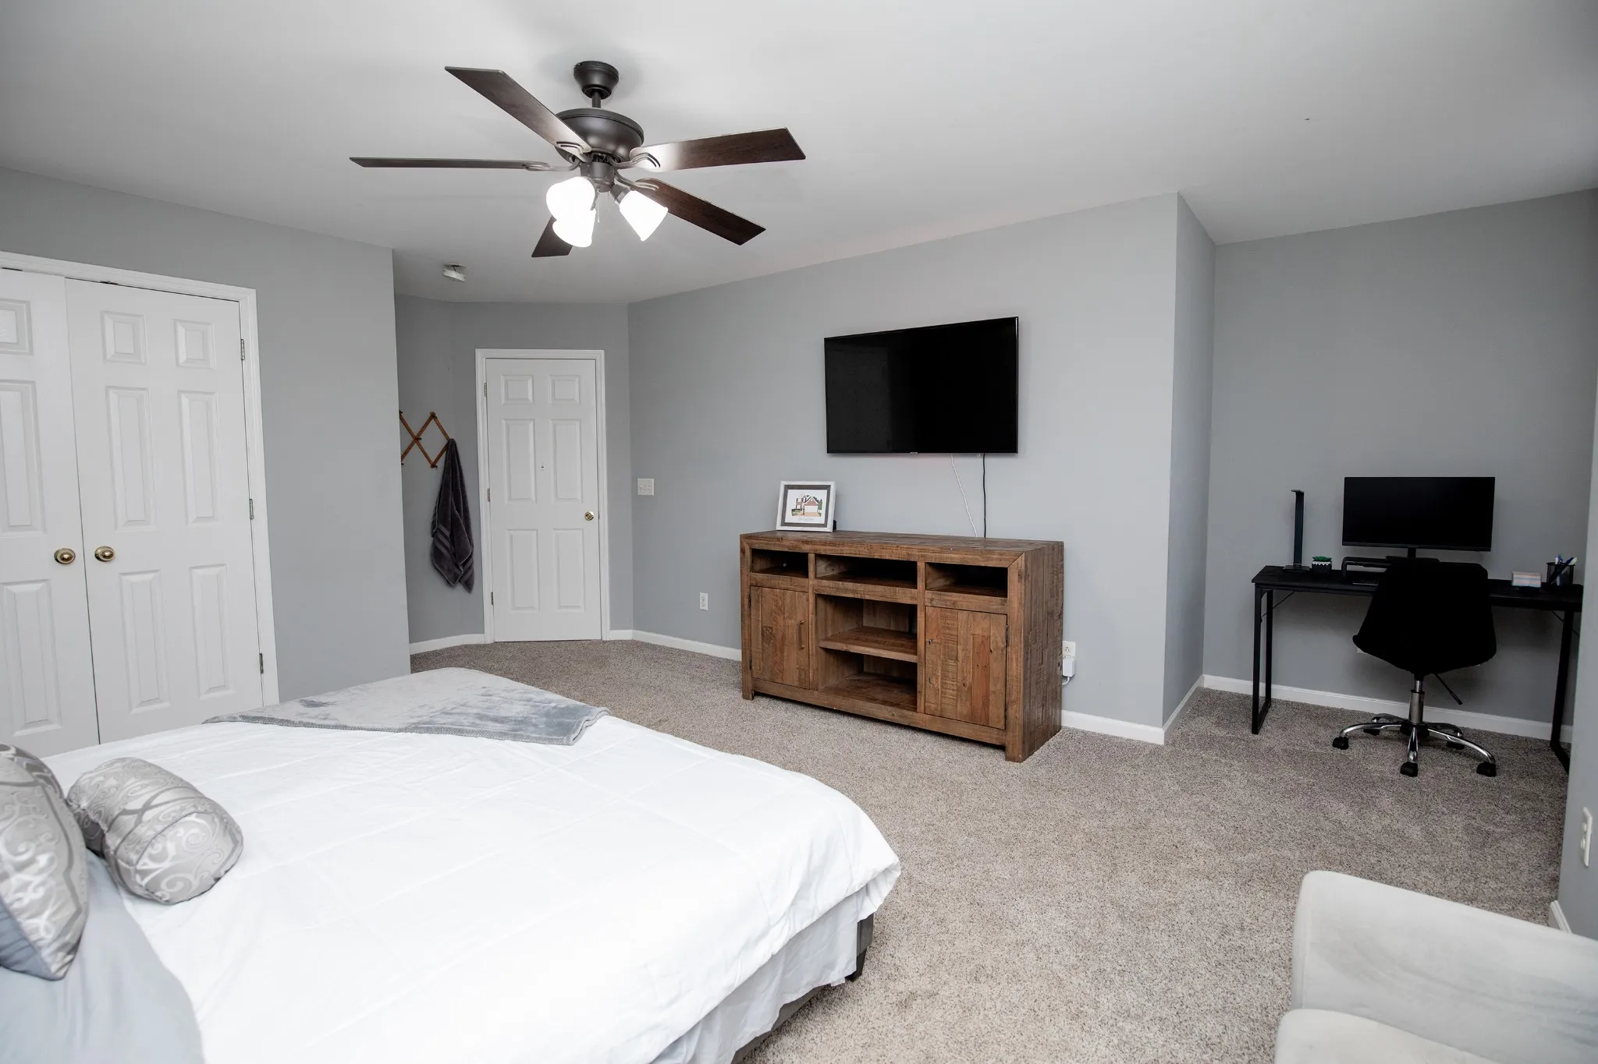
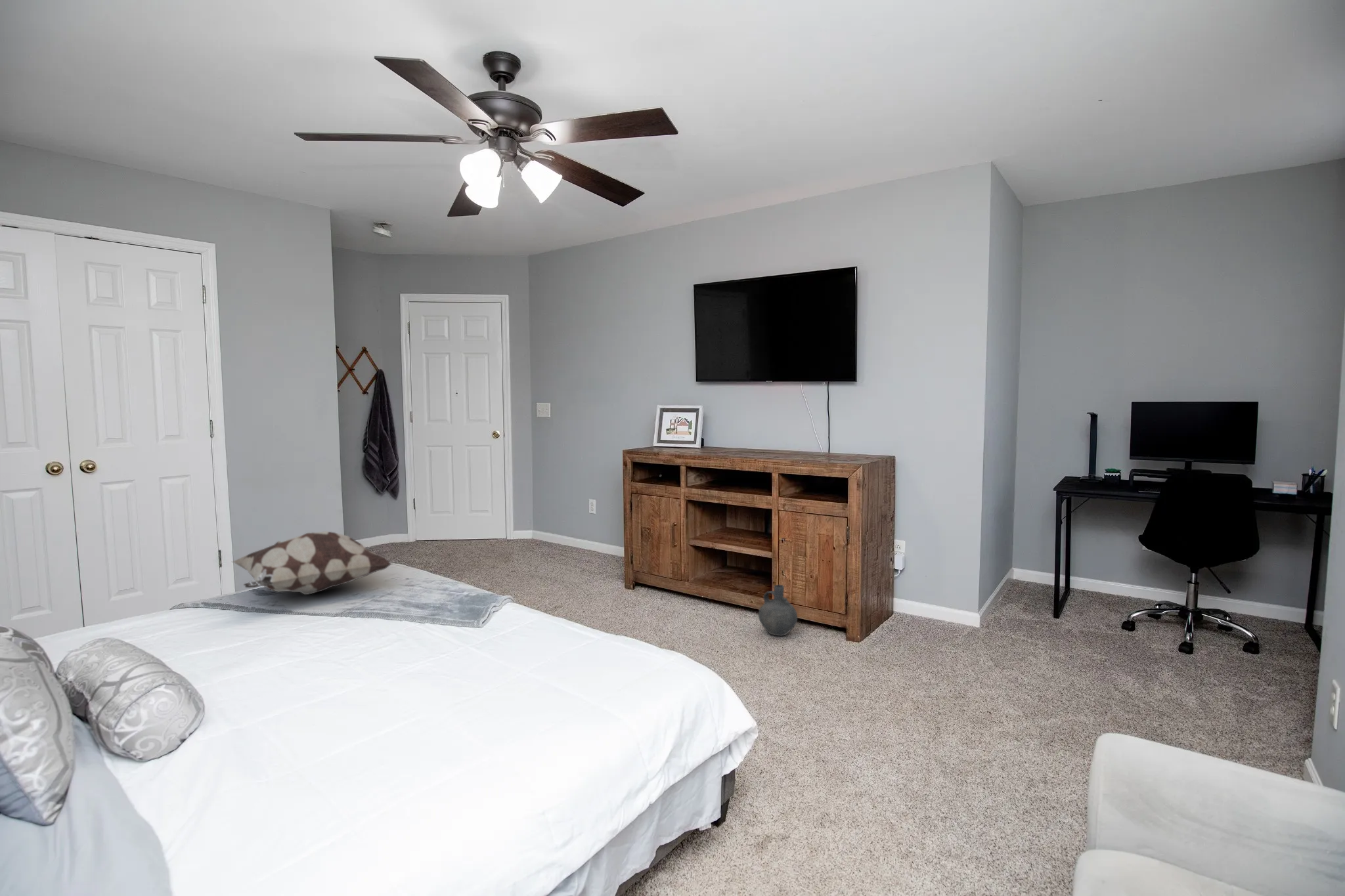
+ decorative pillow [231,530,393,595]
+ ceramic jug [758,584,798,637]
